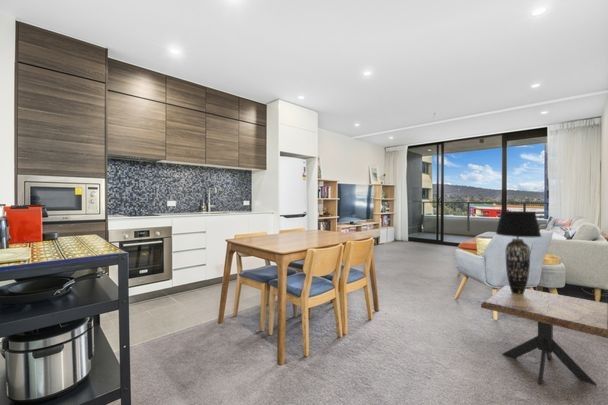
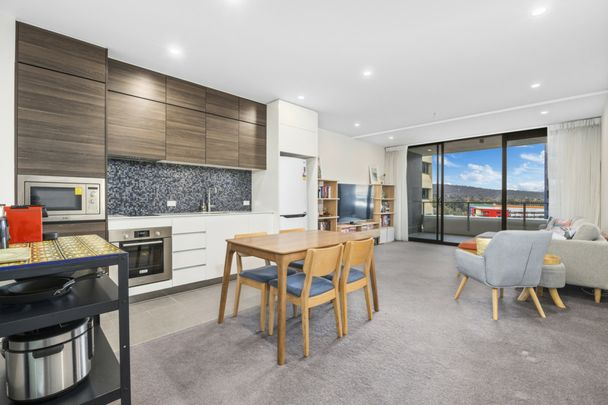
- side table [480,284,608,387]
- table lamp [495,210,543,295]
